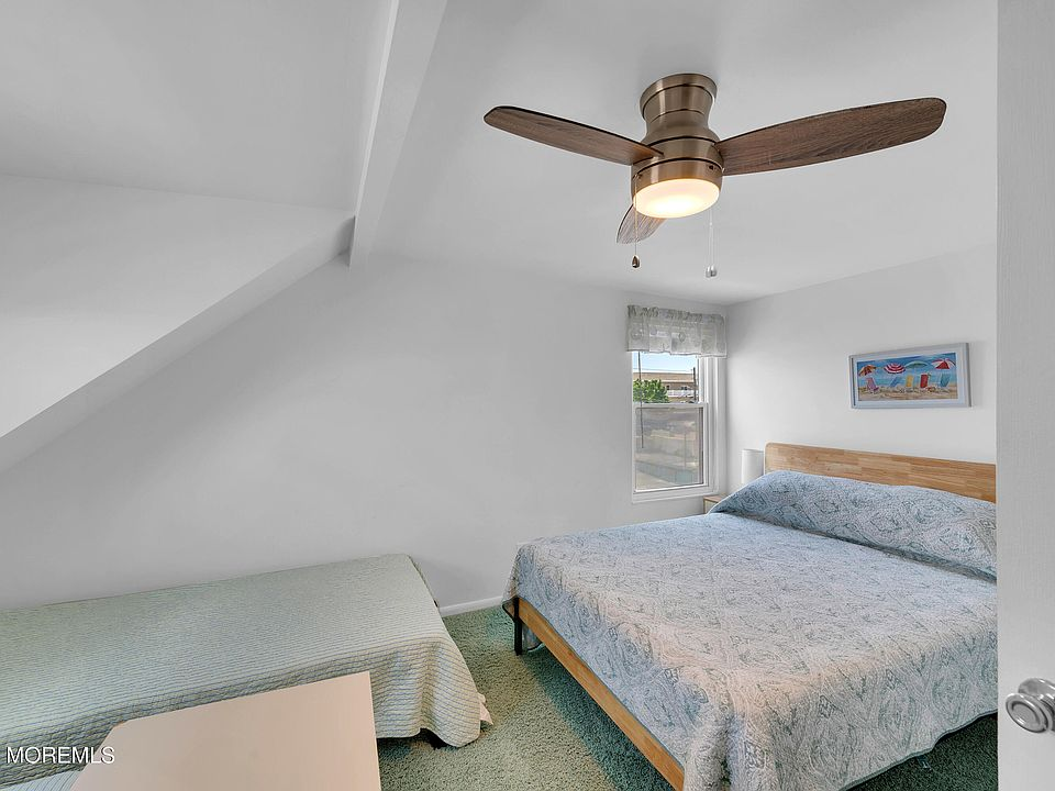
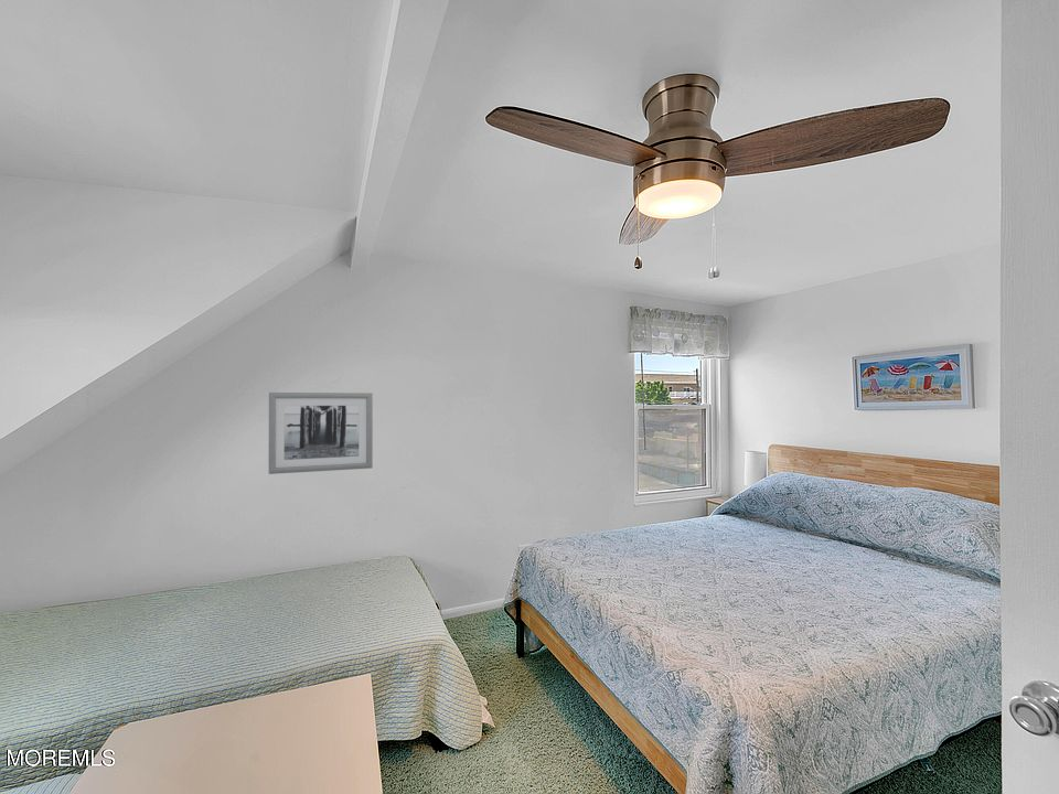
+ wall art [268,391,374,475]
